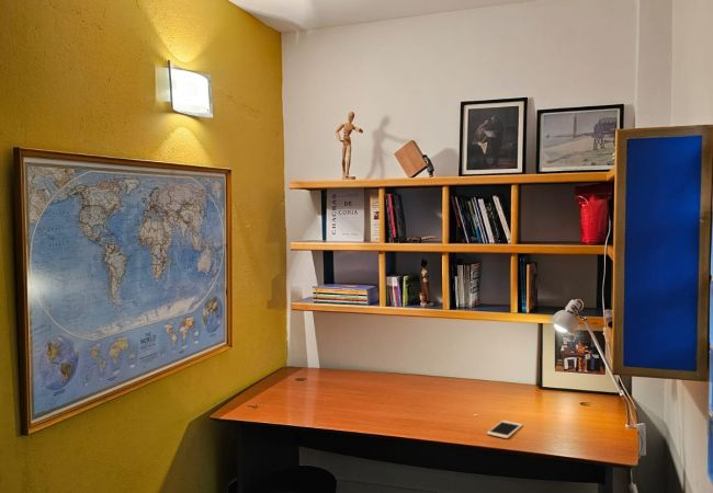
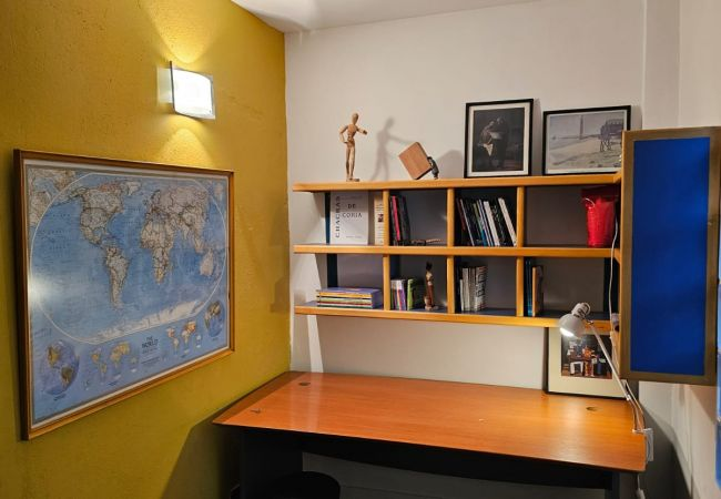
- cell phone [486,420,523,439]
